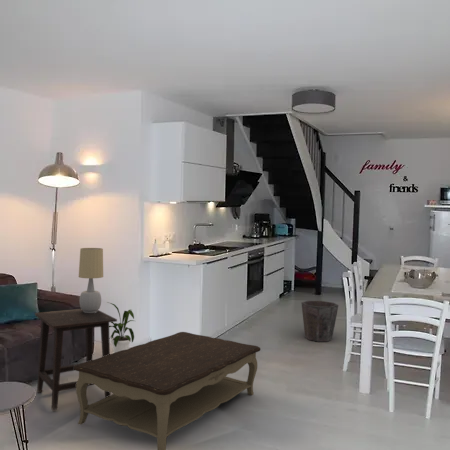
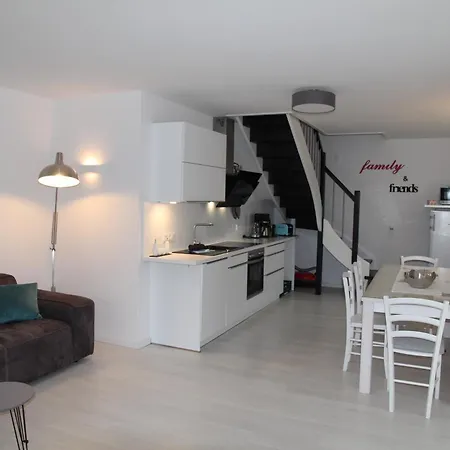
- waste bin [300,300,339,342]
- table lamp [78,247,104,313]
- coffee table [74,331,261,450]
- house plant [106,301,135,353]
- side table [34,308,118,412]
